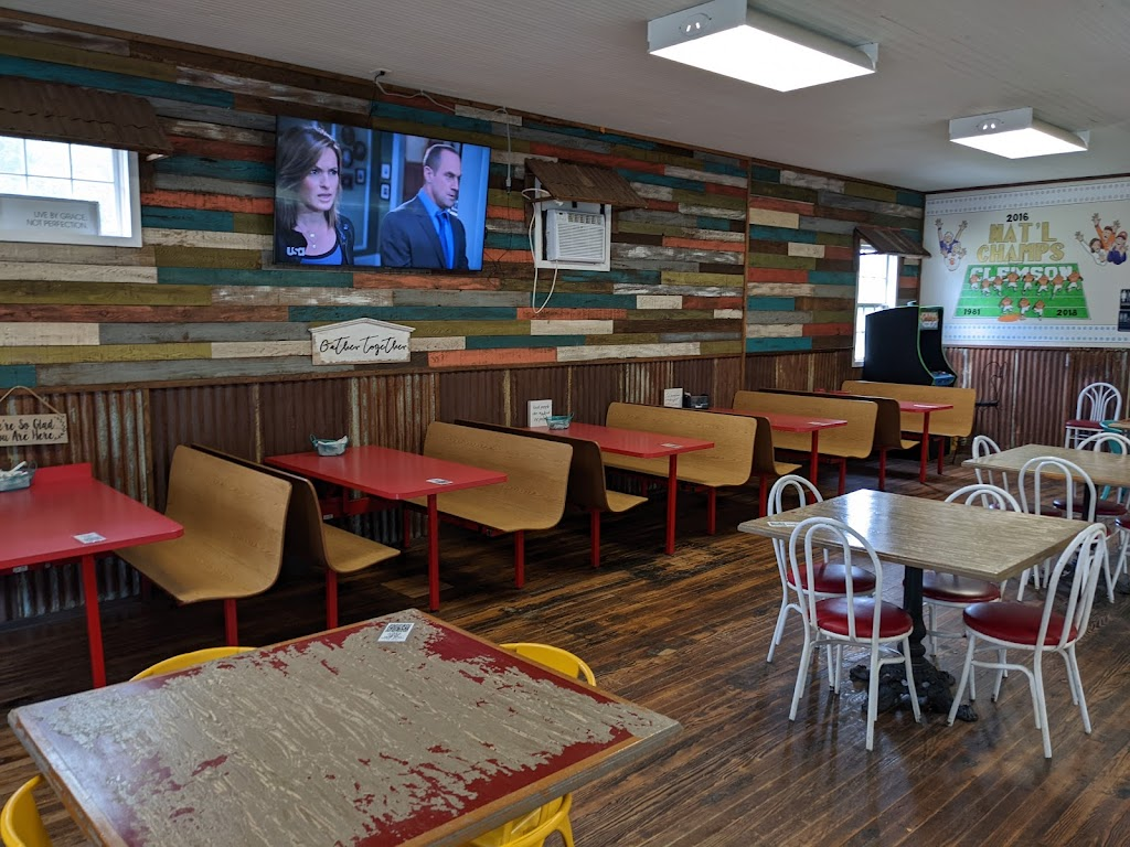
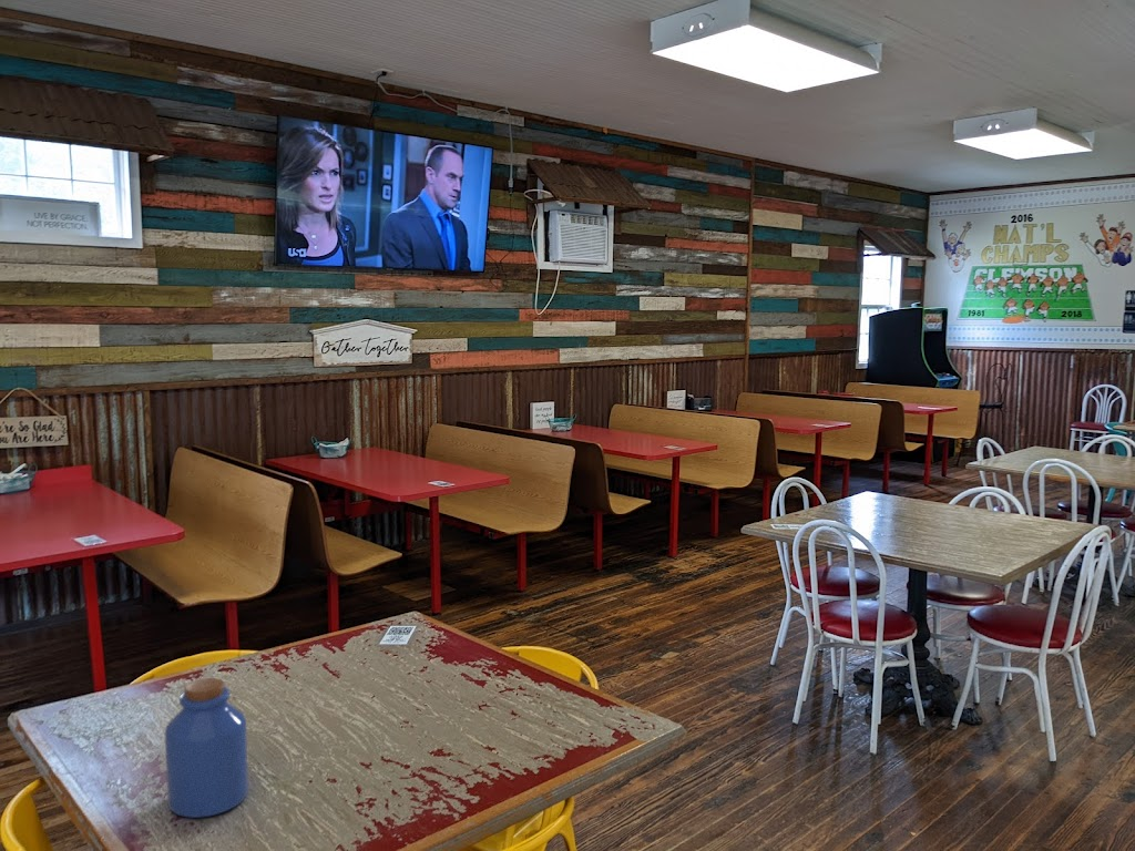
+ jar [164,677,249,819]
